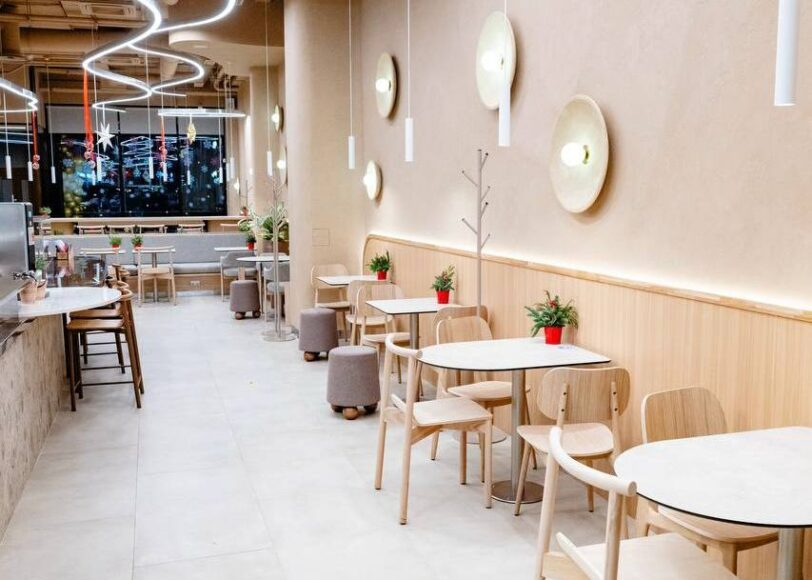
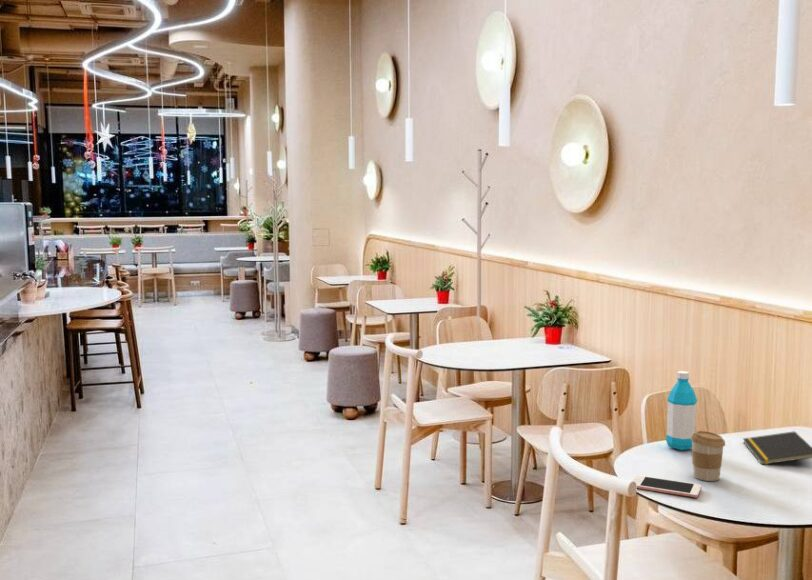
+ coffee cup [691,430,726,482]
+ water bottle [665,370,698,451]
+ cell phone [632,474,702,499]
+ notepad [742,430,812,466]
